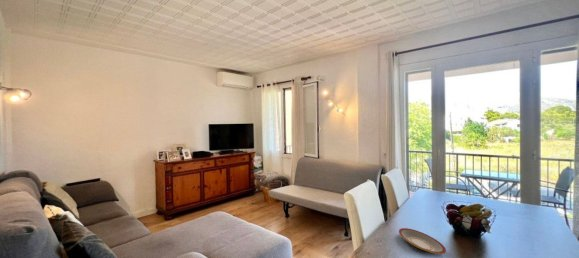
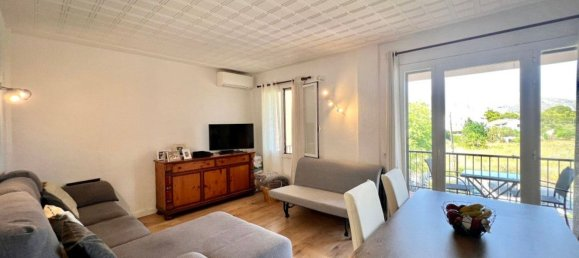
- plate [398,227,447,255]
